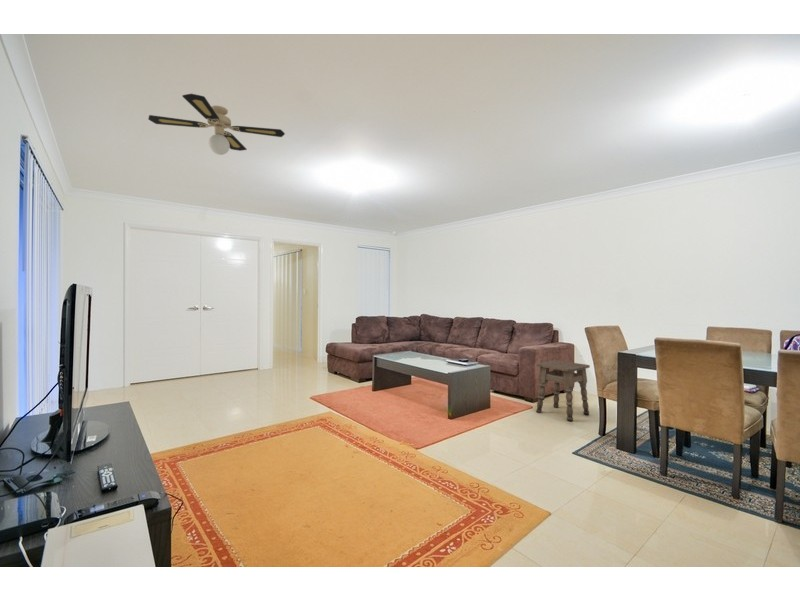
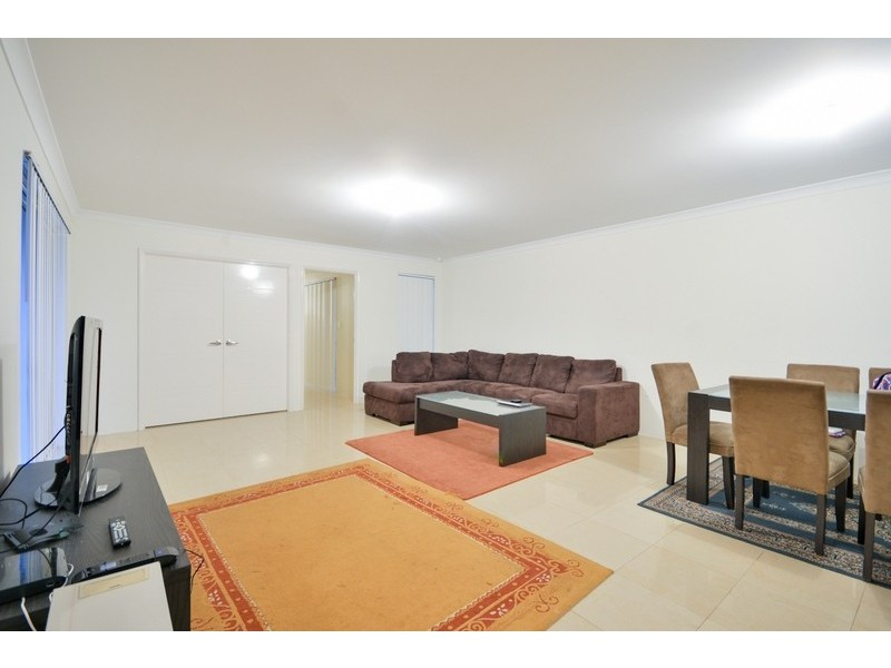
- side table [535,359,591,422]
- ceiling fan [147,93,286,156]
